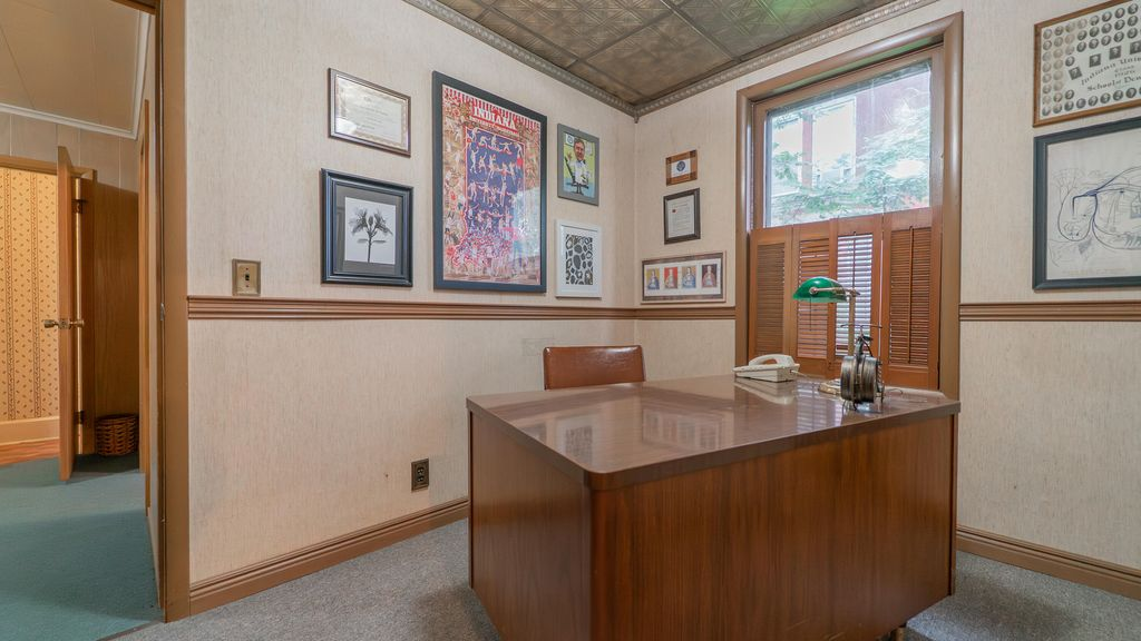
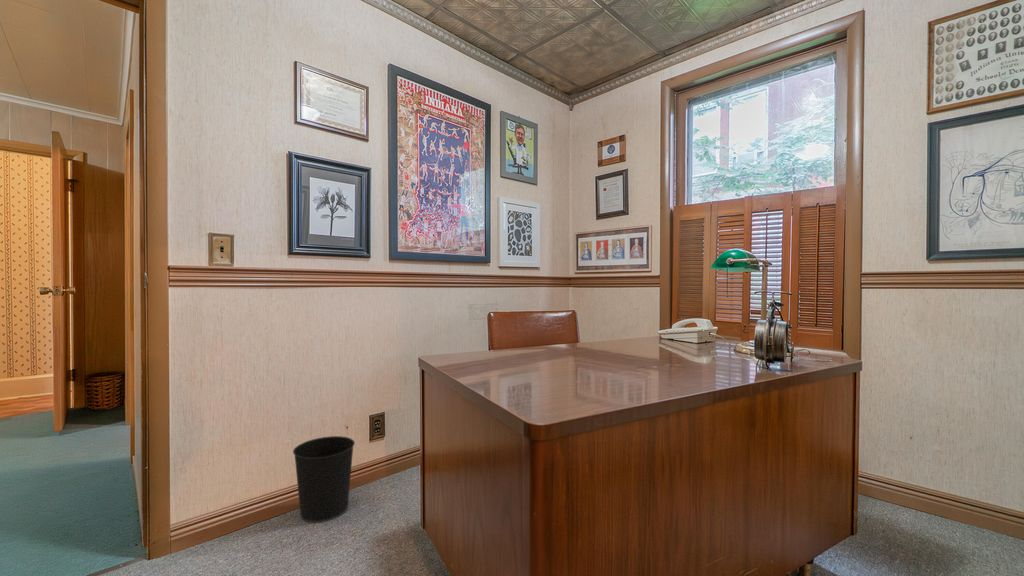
+ wastebasket [292,435,356,524]
